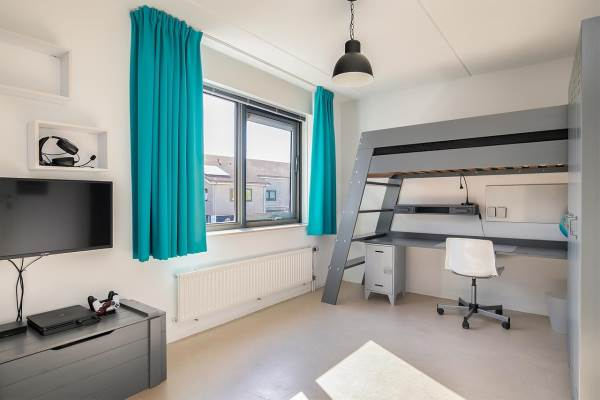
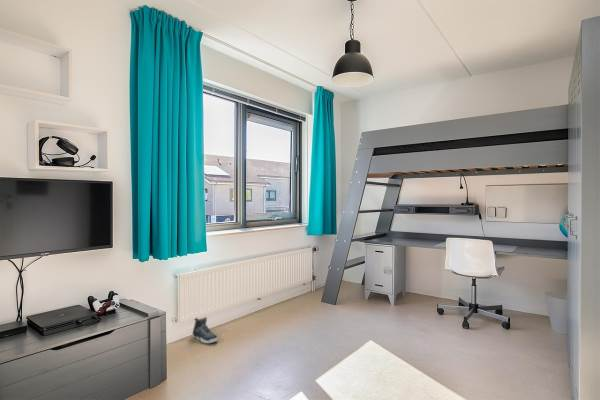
+ sneaker [191,316,219,344]
